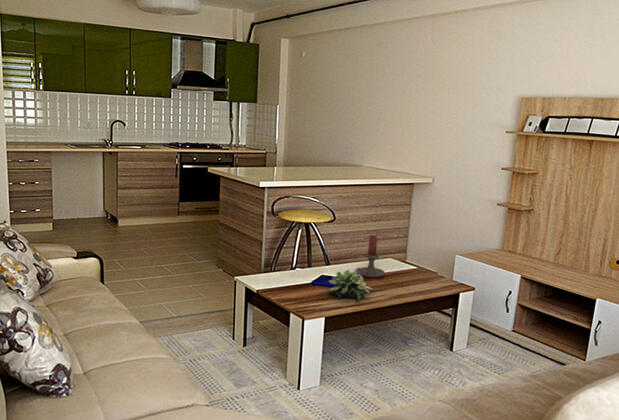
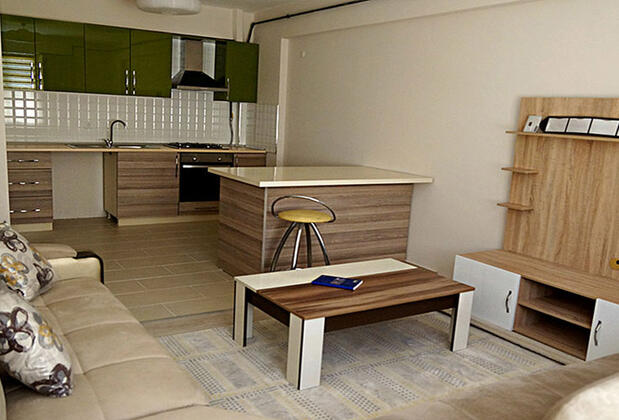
- succulent plant [327,269,373,303]
- candle holder [354,234,386,278]
